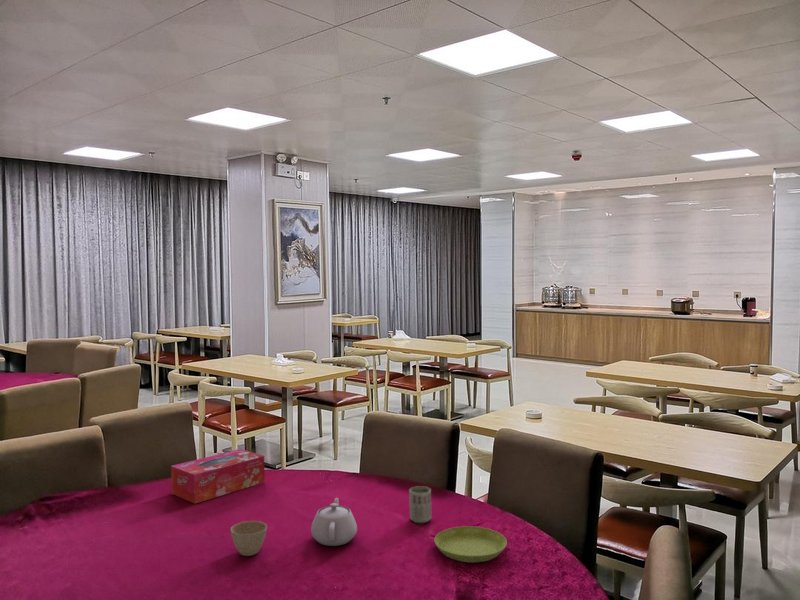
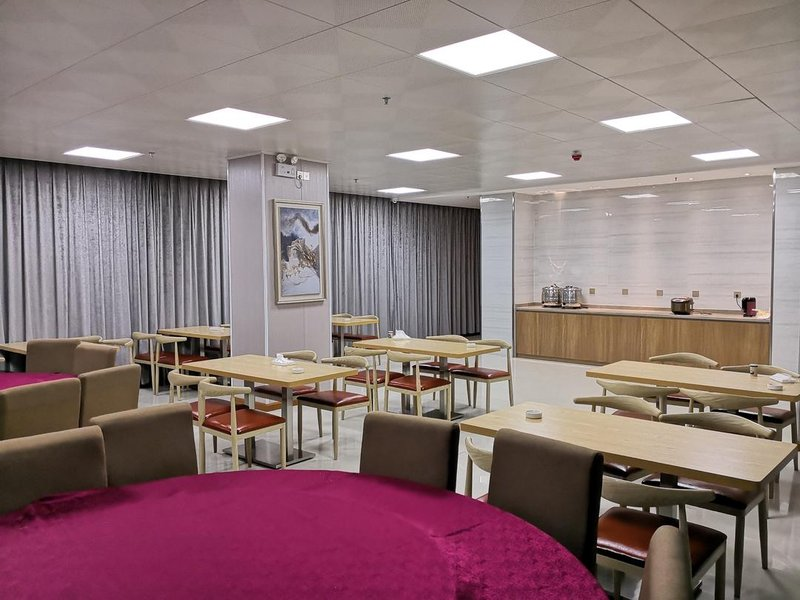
- saucer [433,525,508,563]
- teapot [310,497,358,547]
- tissue box [170,448,266,505]
- cup [408,485,432,524]
- flower pot [230,520,268,557]
